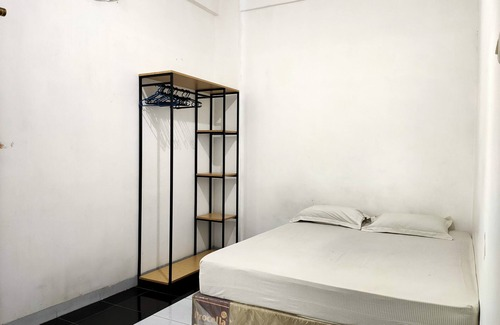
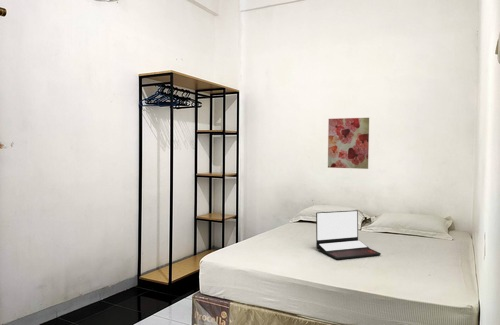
+ wall art [327,117,370,170]
+ laptop [315,209,382,260]
